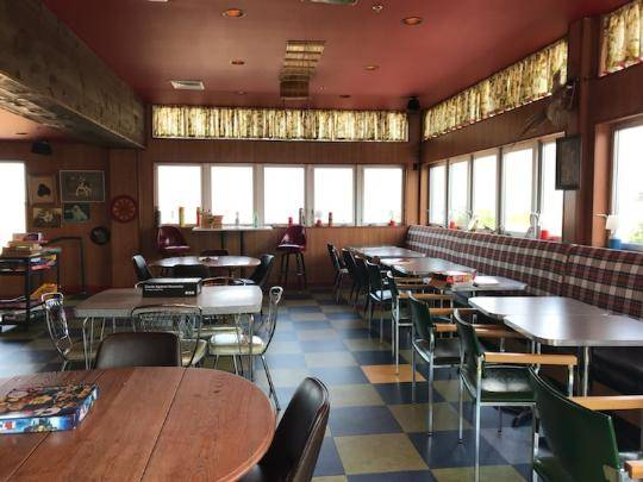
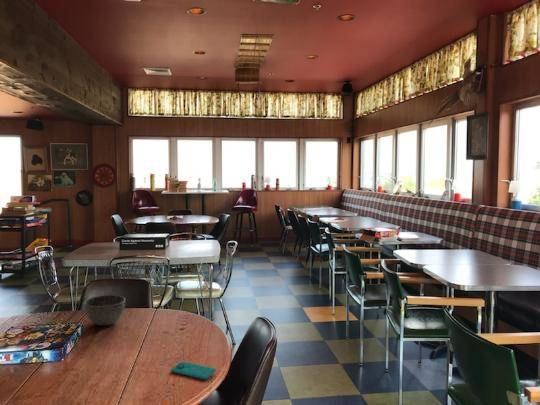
+ bowl [83,294,126,327]
+ smartphone [170,360,217,381]
